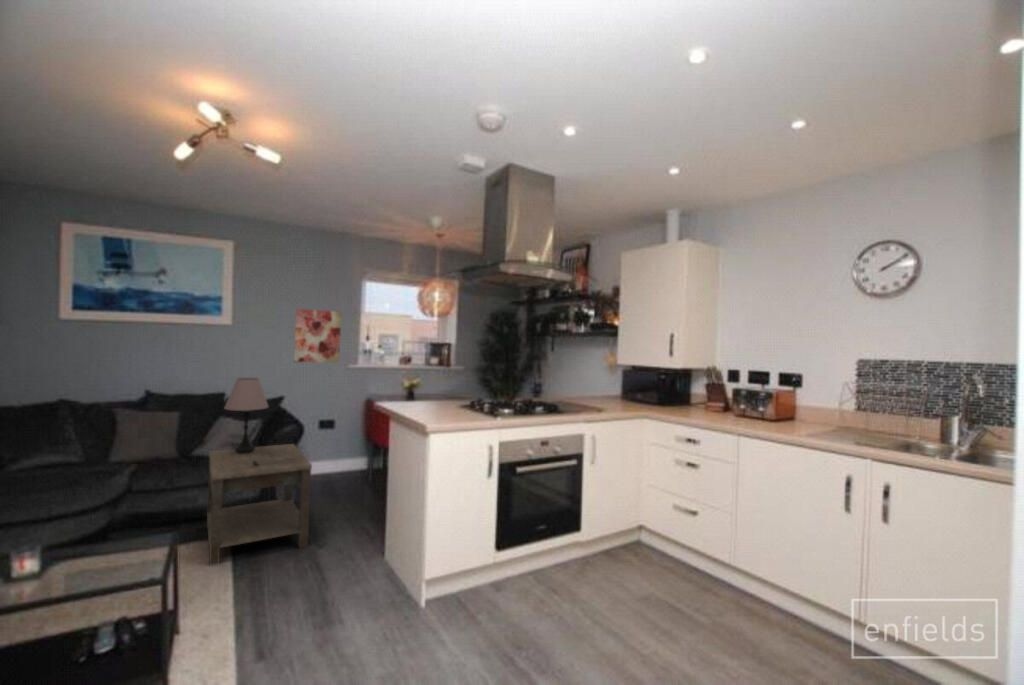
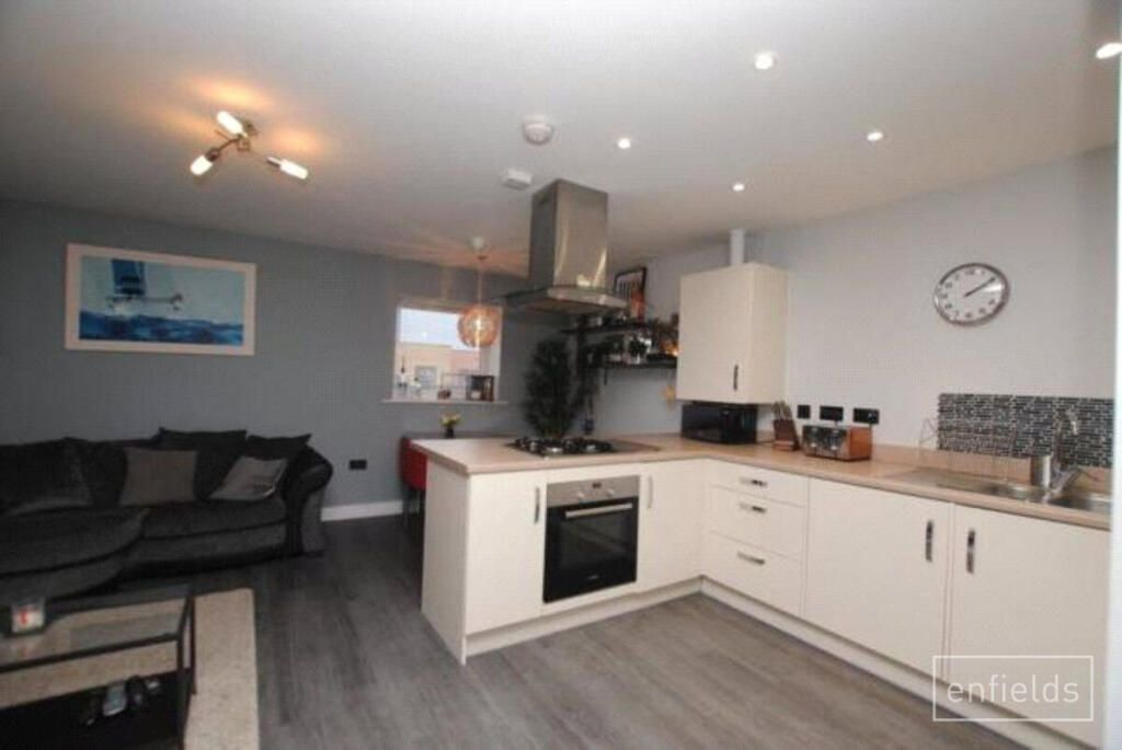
- wall art [293,308,342,364]
- table lamp [223,377,294,466]
- side table [206,443,313,567]
